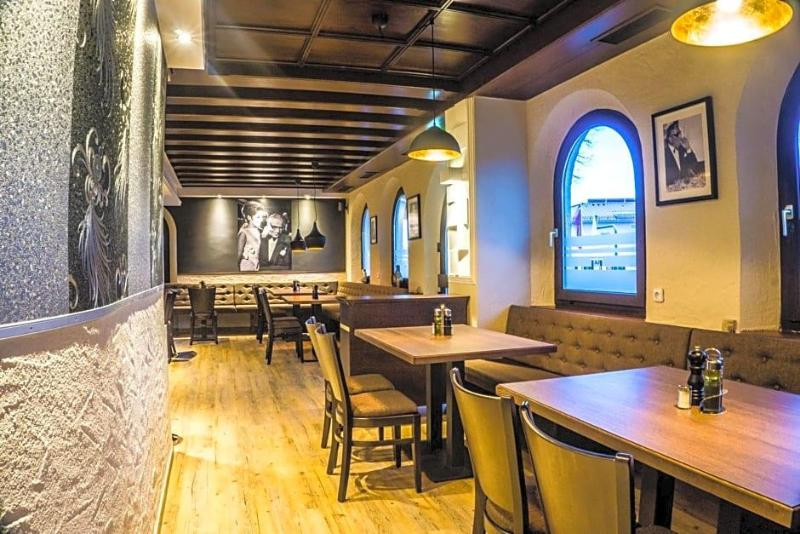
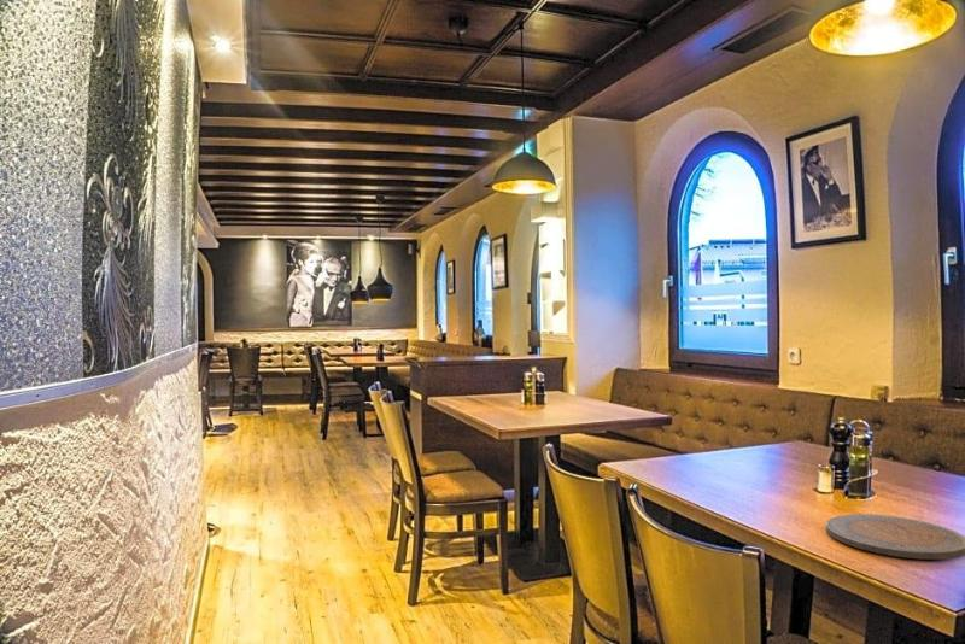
+ plate [825,513,965,561]
